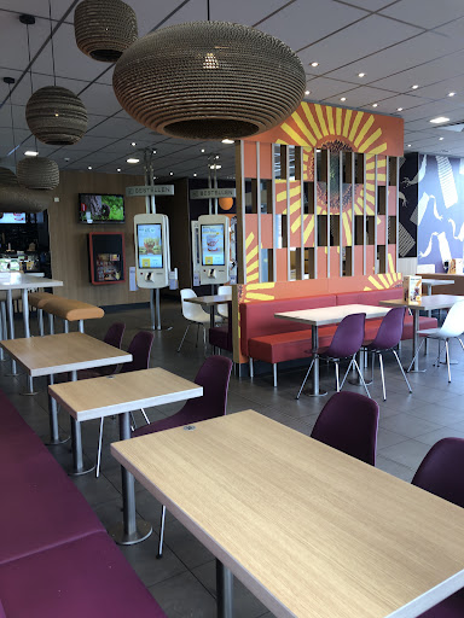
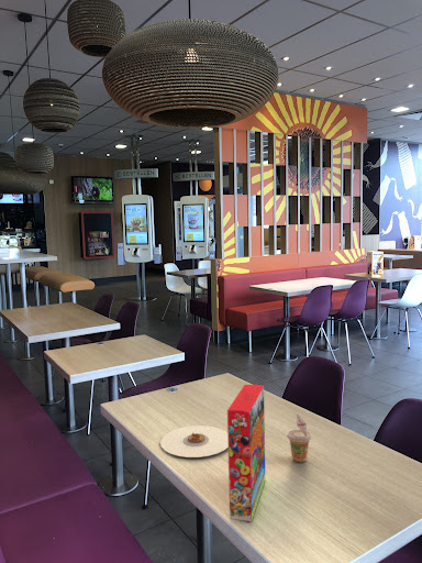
+ cereal box [226,384,266,522]
+ beverage cup [286,413,313,464]
+ plate [159,424,229,459]
